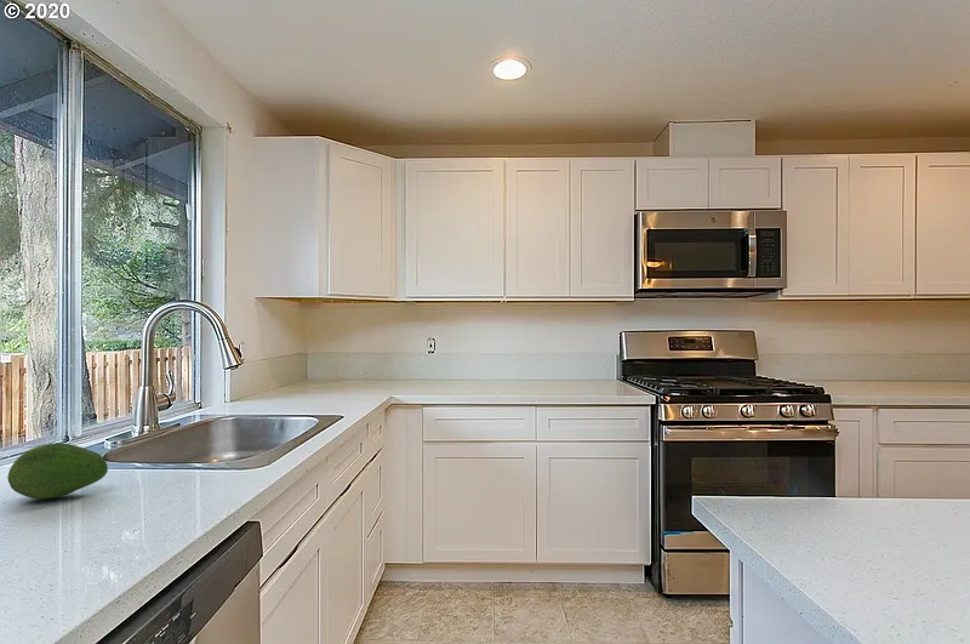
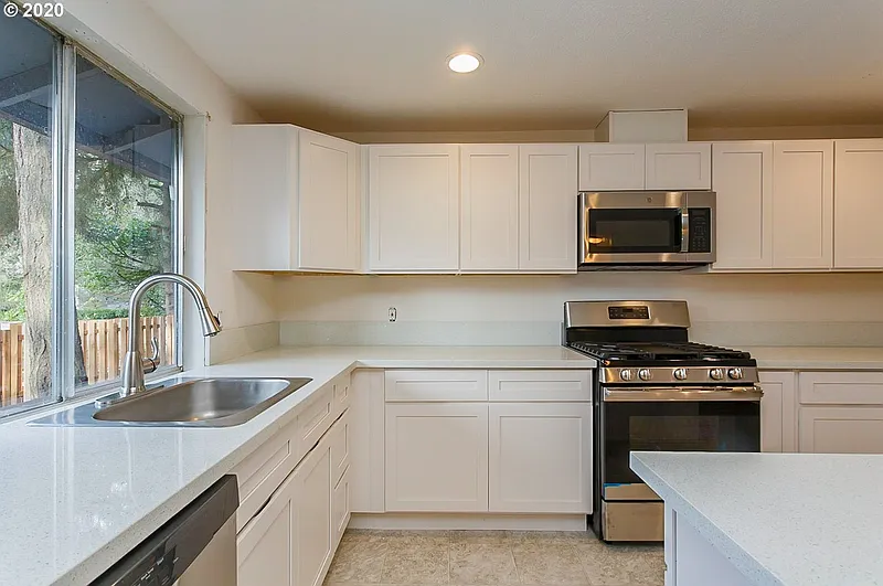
- fruit [6,441,109,501]
